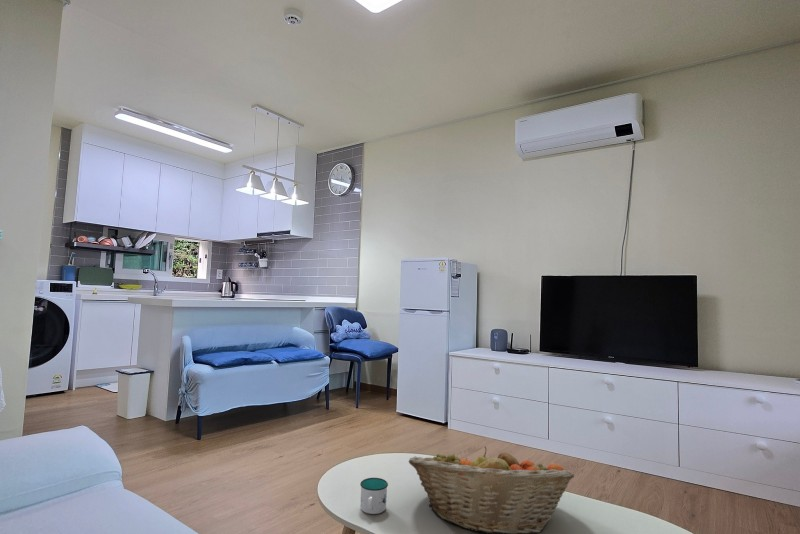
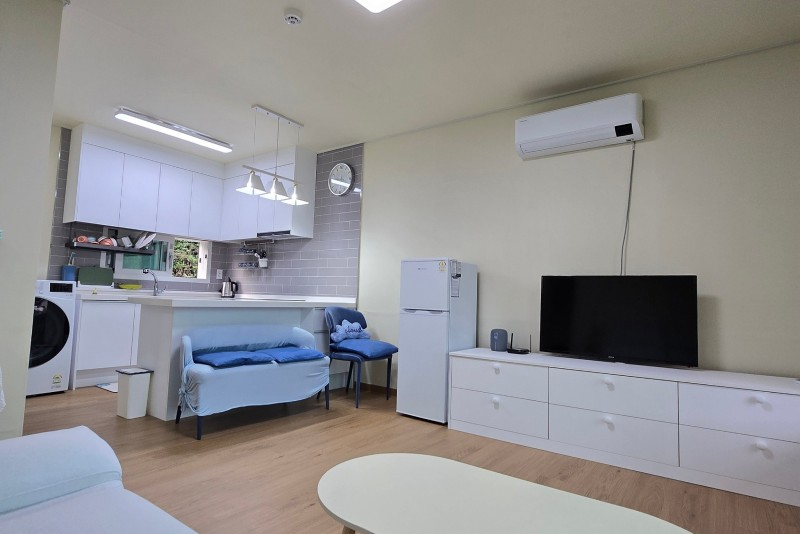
- mug [359,477,389,515]
- fruit basket [407,446,575,534]
